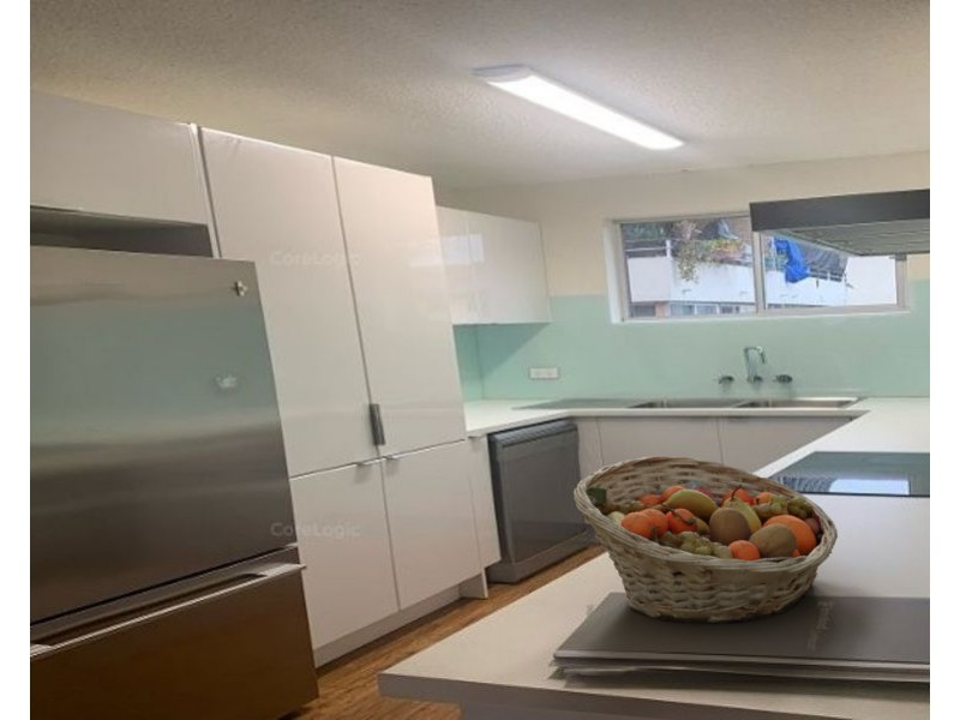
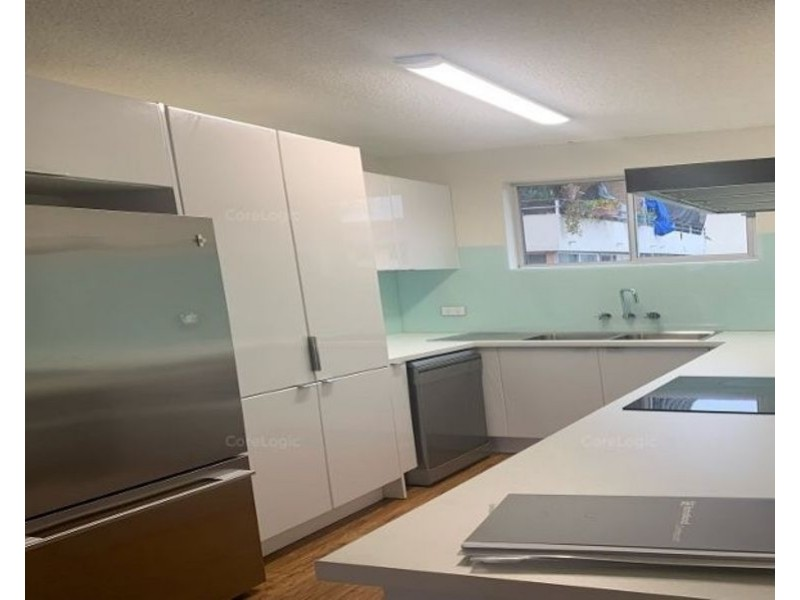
- fruit basket [572,455,839,625]
